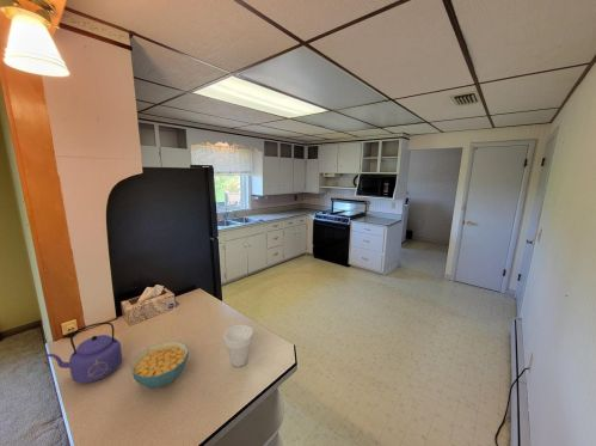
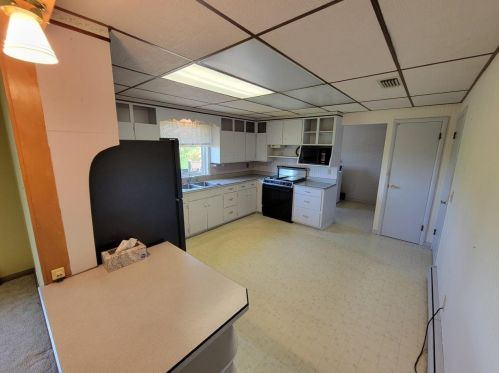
- cup [223,324,254,367]
- kettle [45,322,123,384]
- cereal bowl [130,340,190,389]
